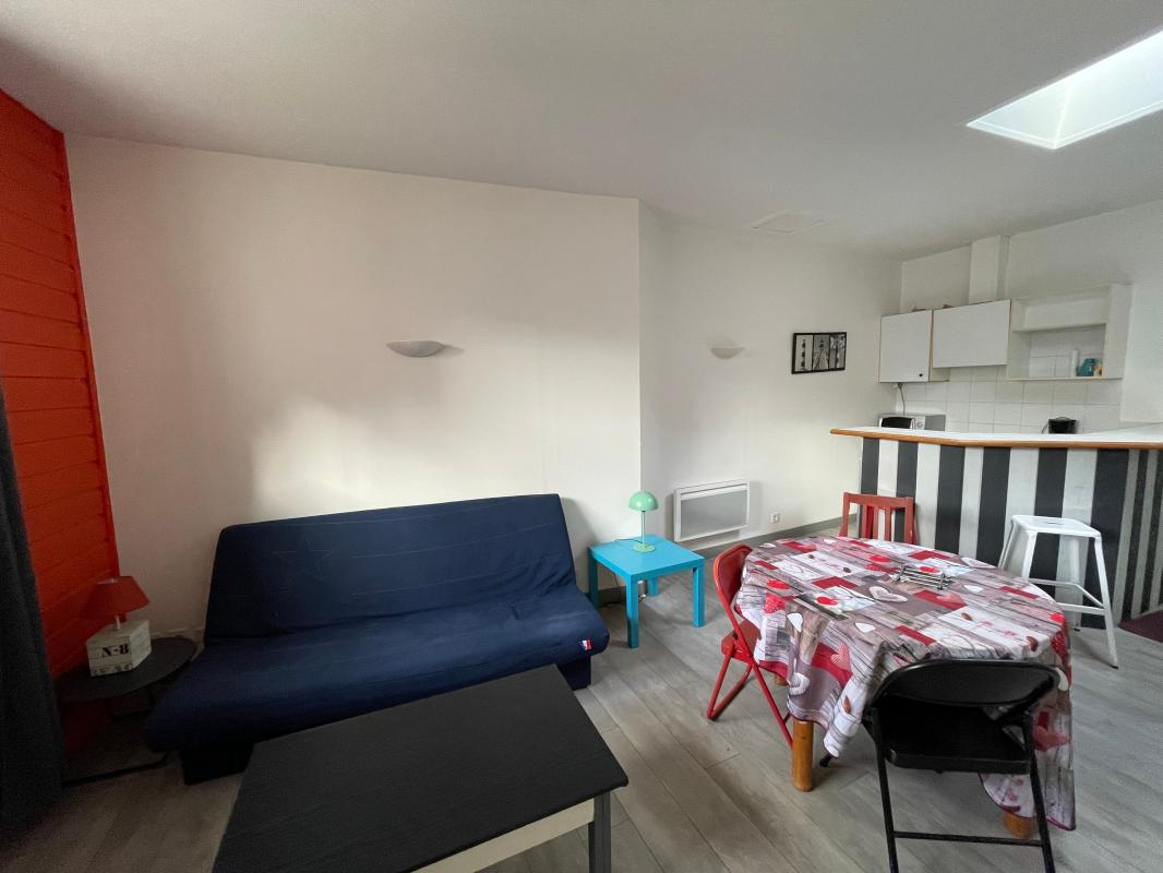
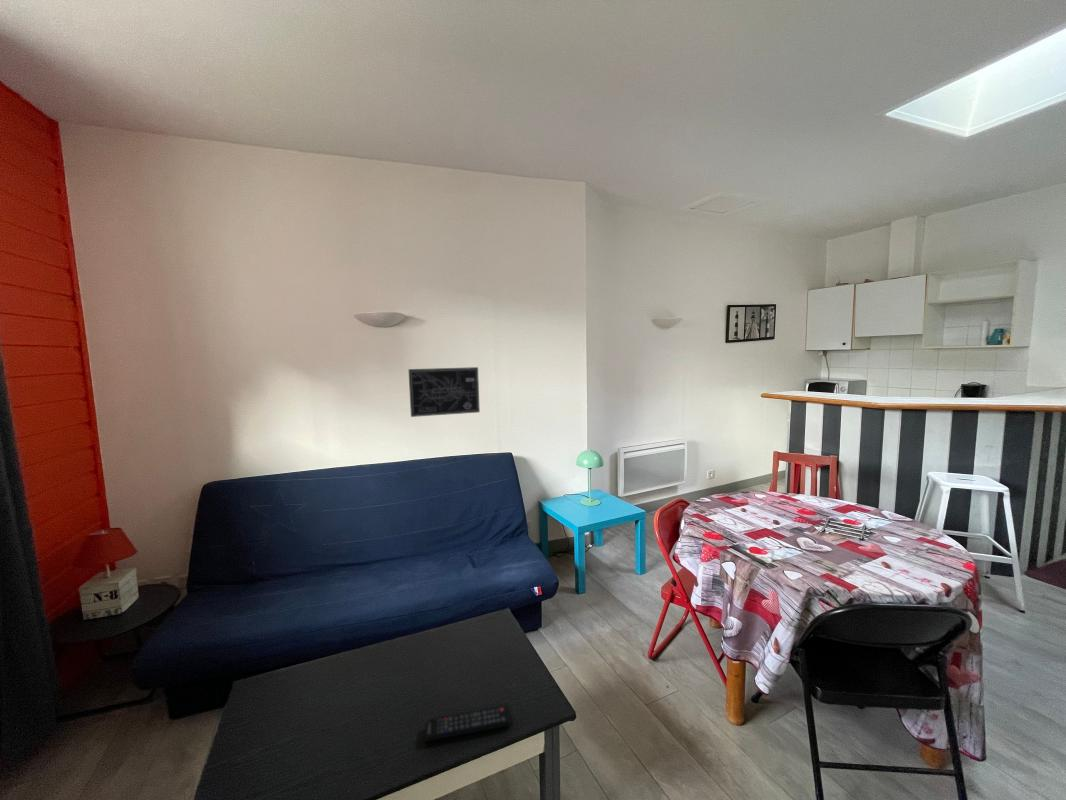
+ wall art [407,366,481,418]
+ remote control [424,705,512,743]
